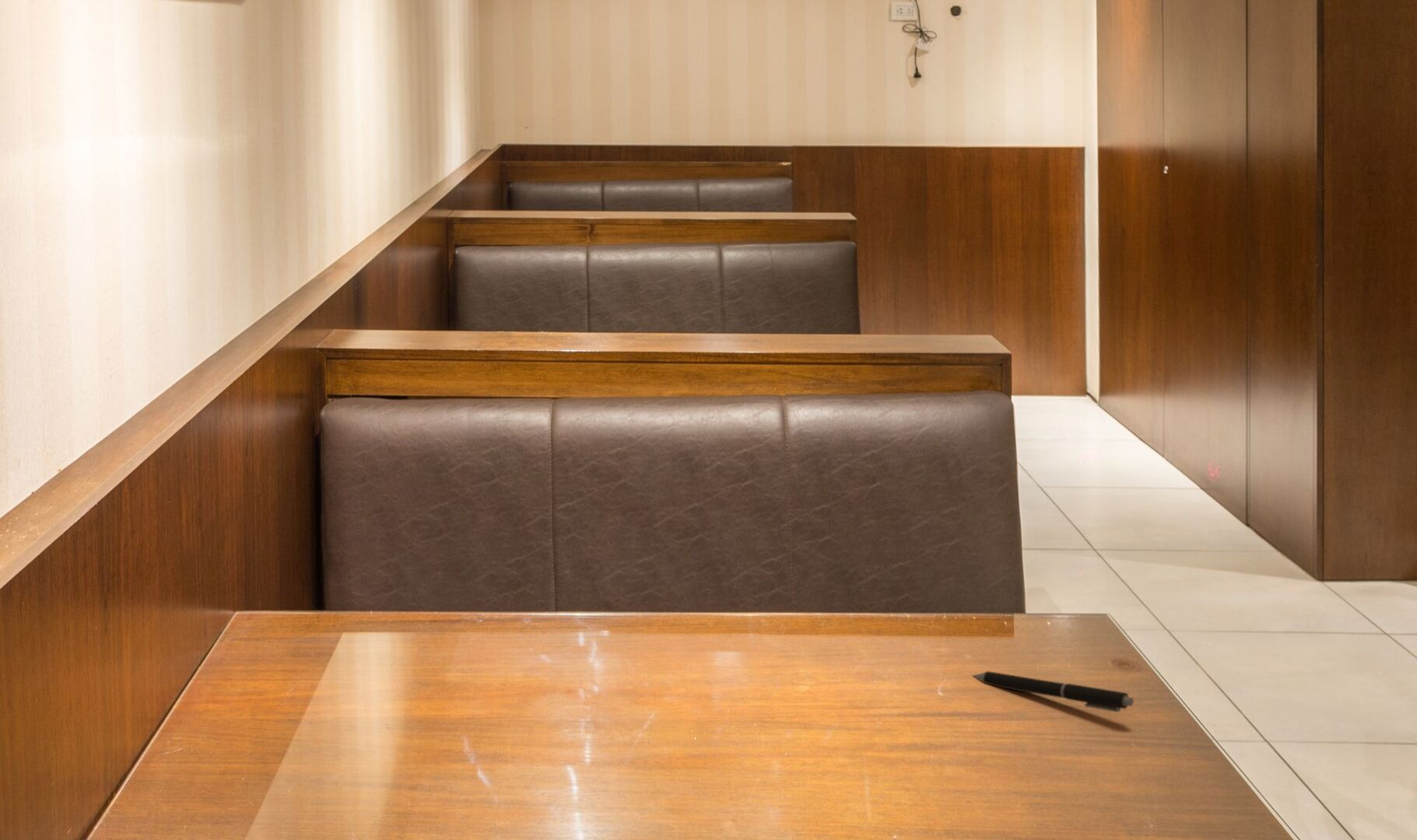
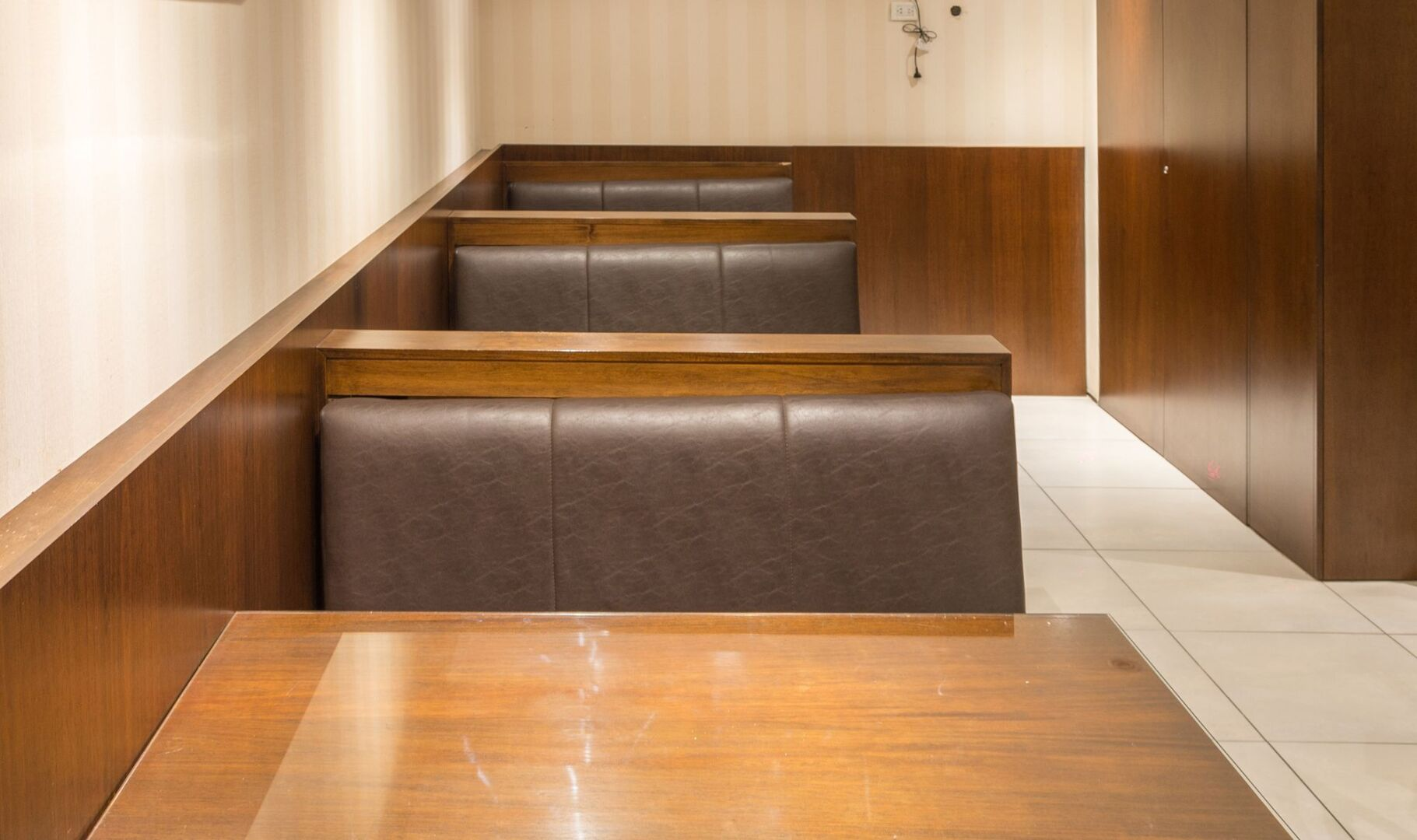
- pen [972,670,1135,713]
